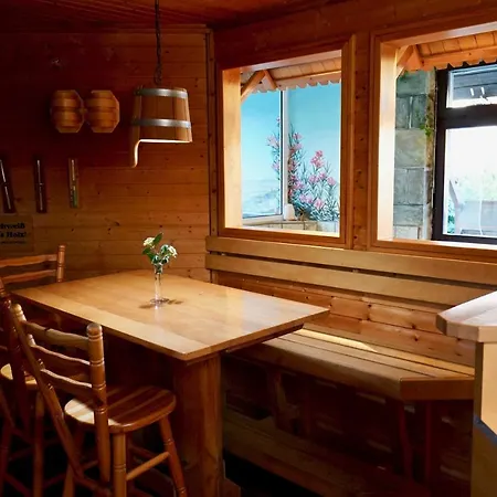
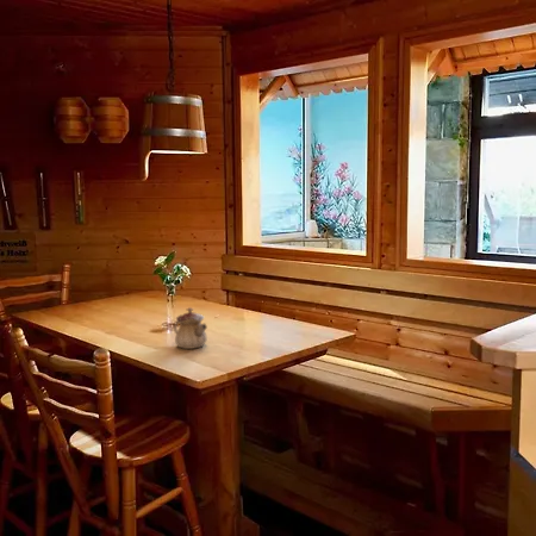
+ teapot [173,306,208,350]
